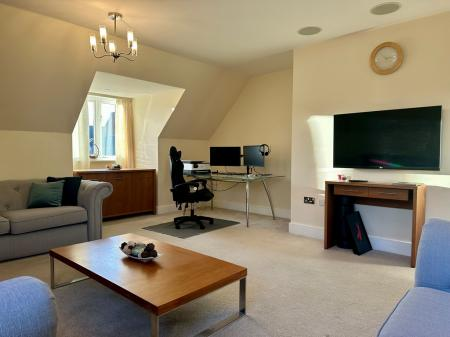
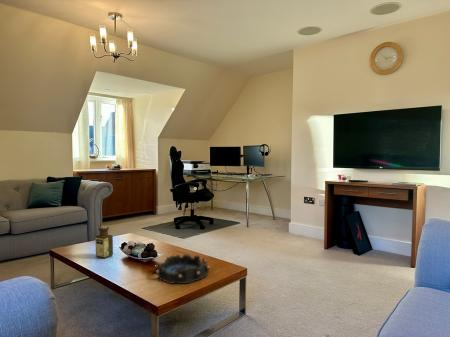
+ bottle [94,225,114,259]
+ decorative bowl [154,253,211,285]
